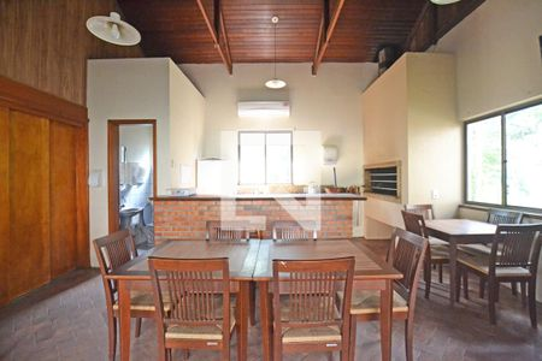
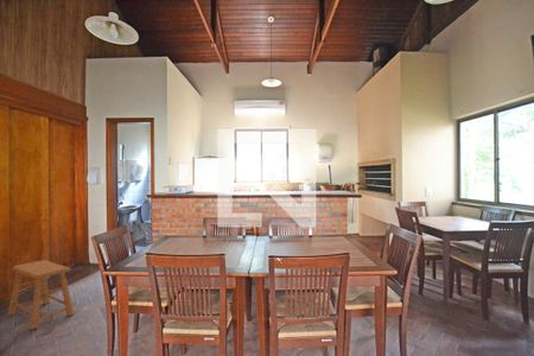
+ stool [6,259,75,331]
